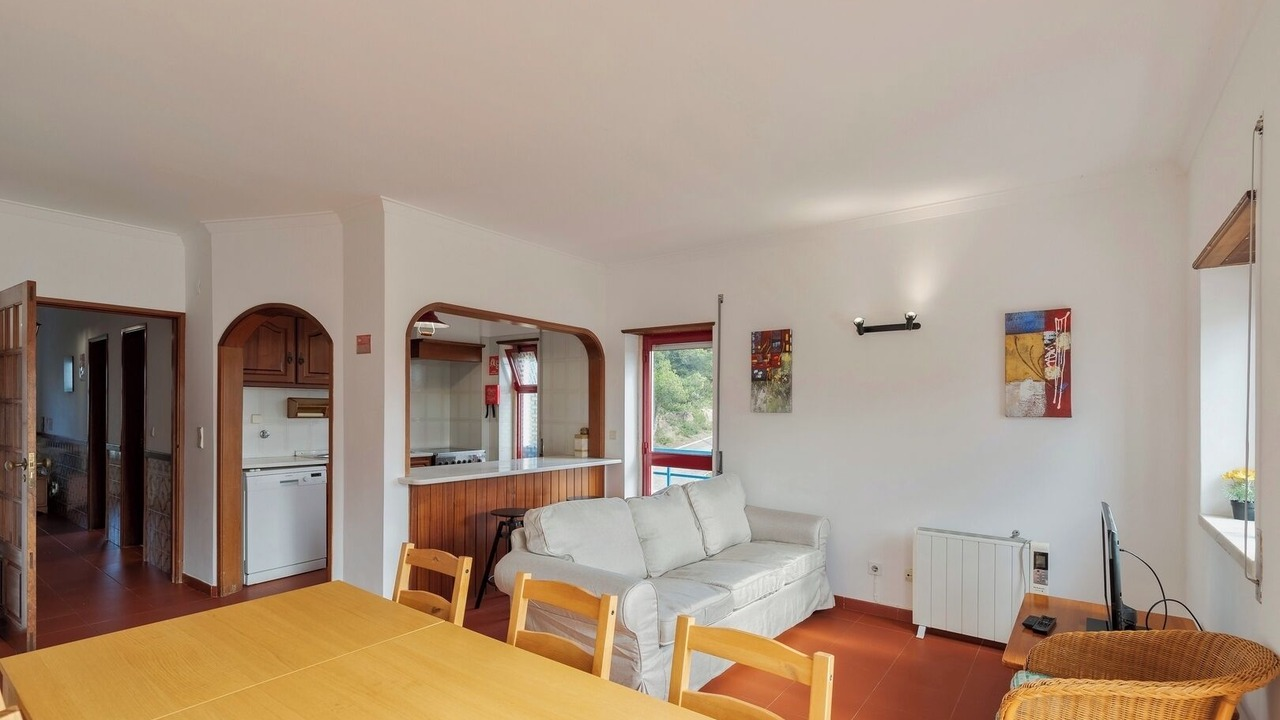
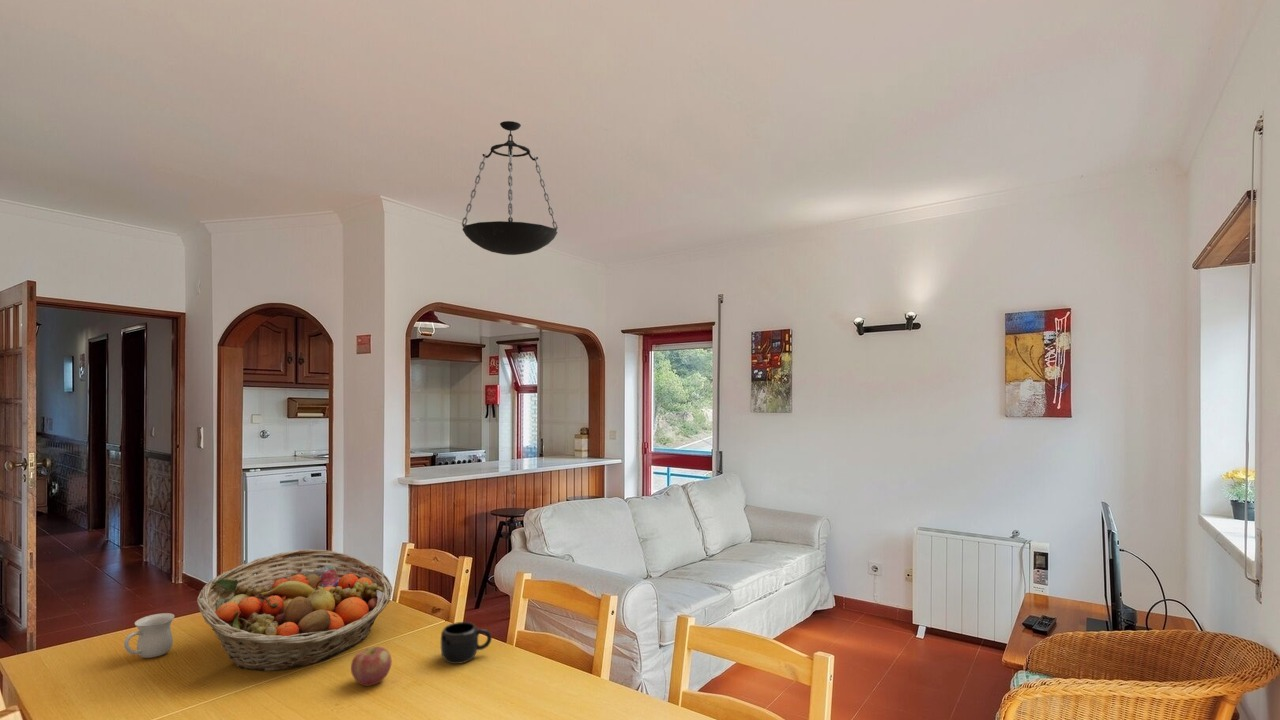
+ pendant lamp [461,120,559,256]
+ apple [350,646,393,687]
+ mug [123,612,175,659]
+ mug [440,621,493,665]
+ fruit basket [196,548,393,672]
